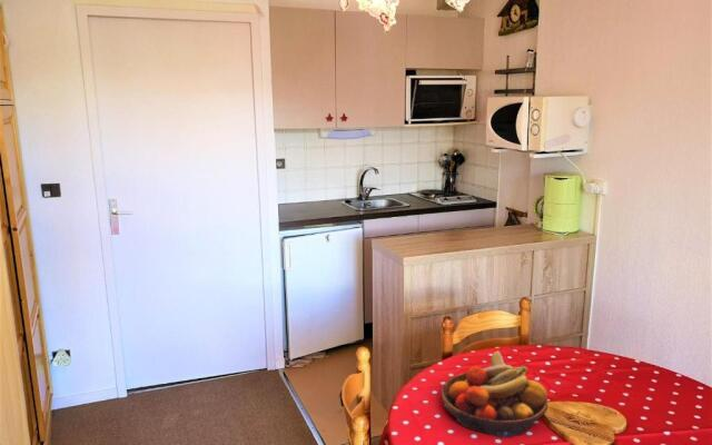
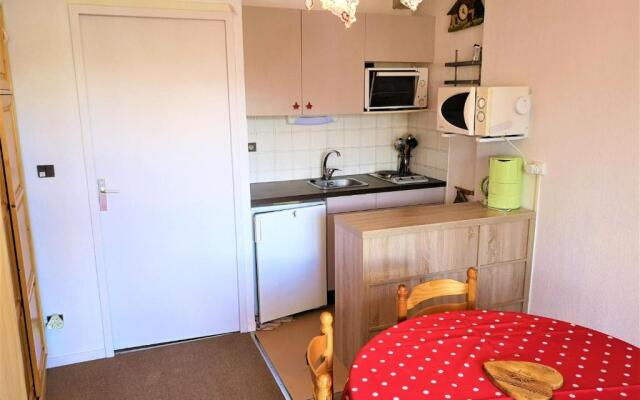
- fruit bowl [441,349,548,438]
